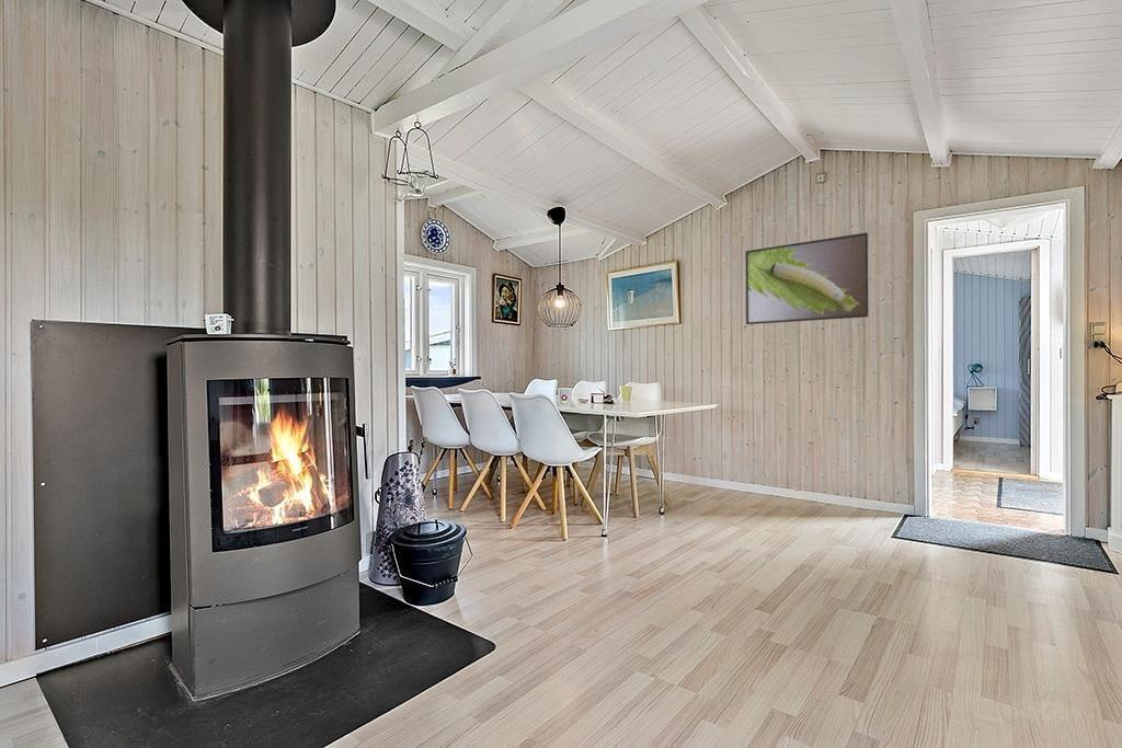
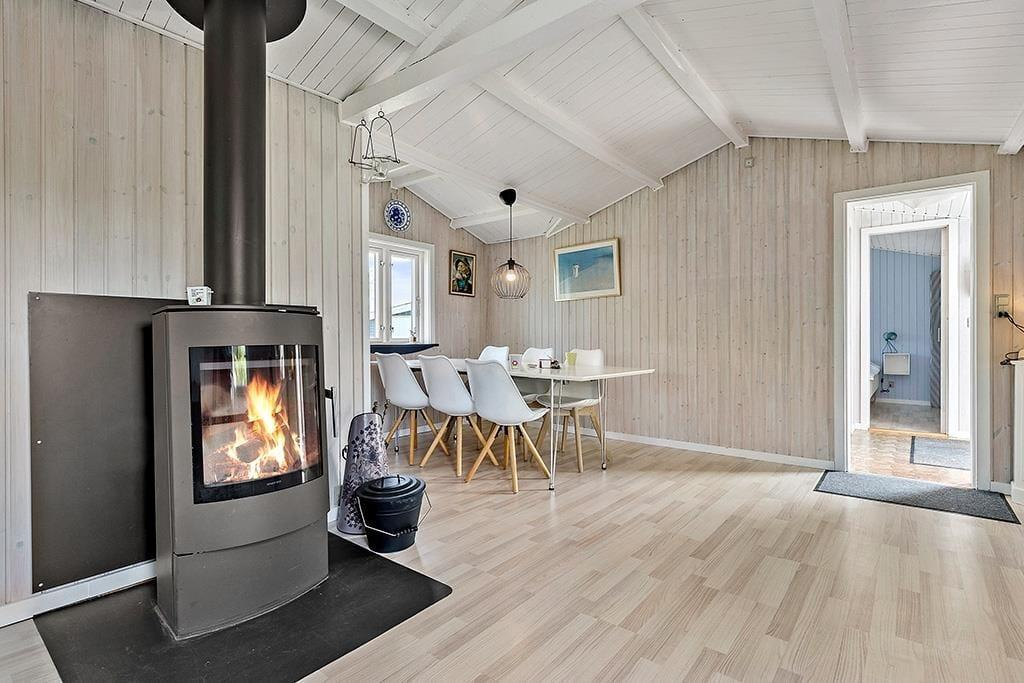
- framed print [744,231,870,325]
